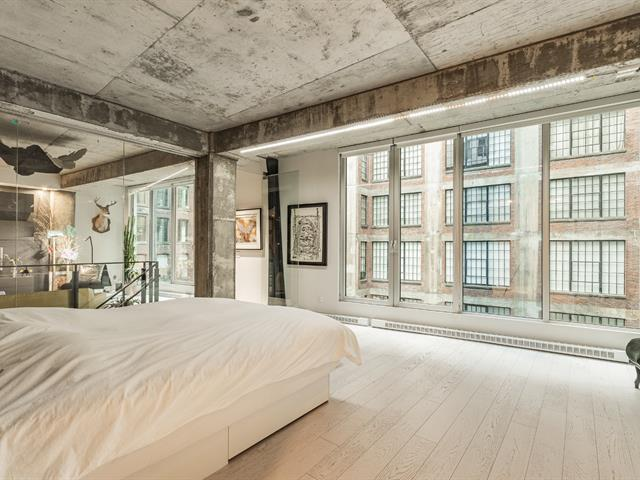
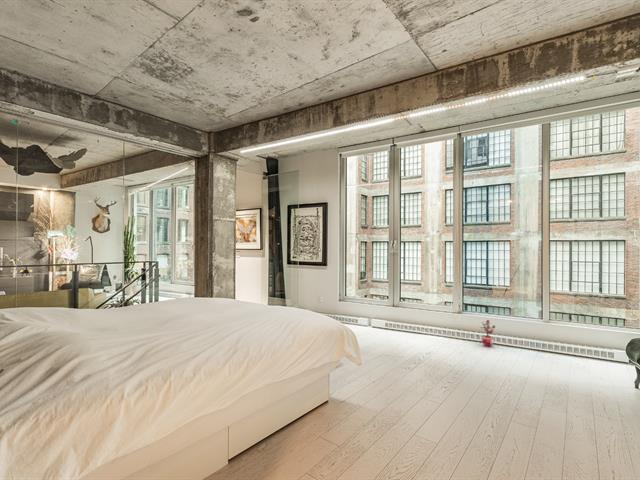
+ potted plant [478,319,496,348]
